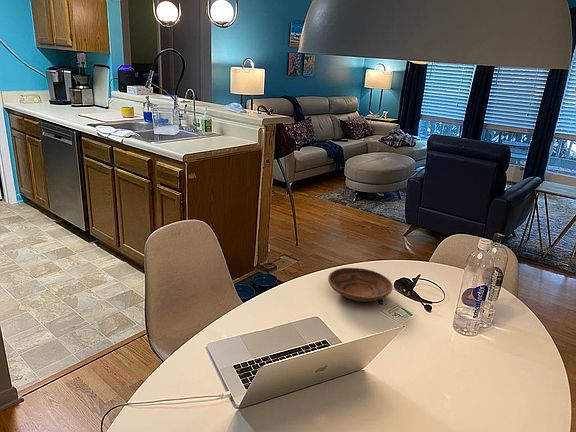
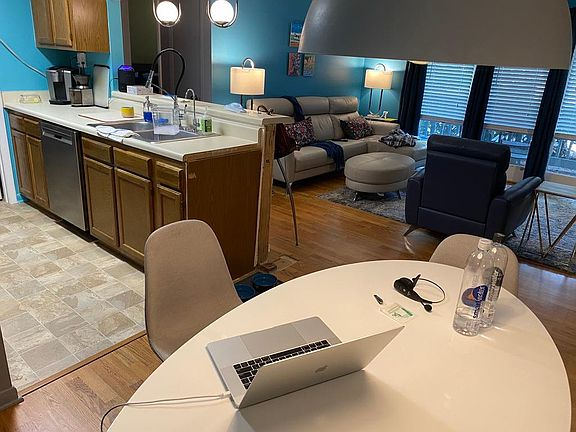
- bowl [327,267,394,302]
